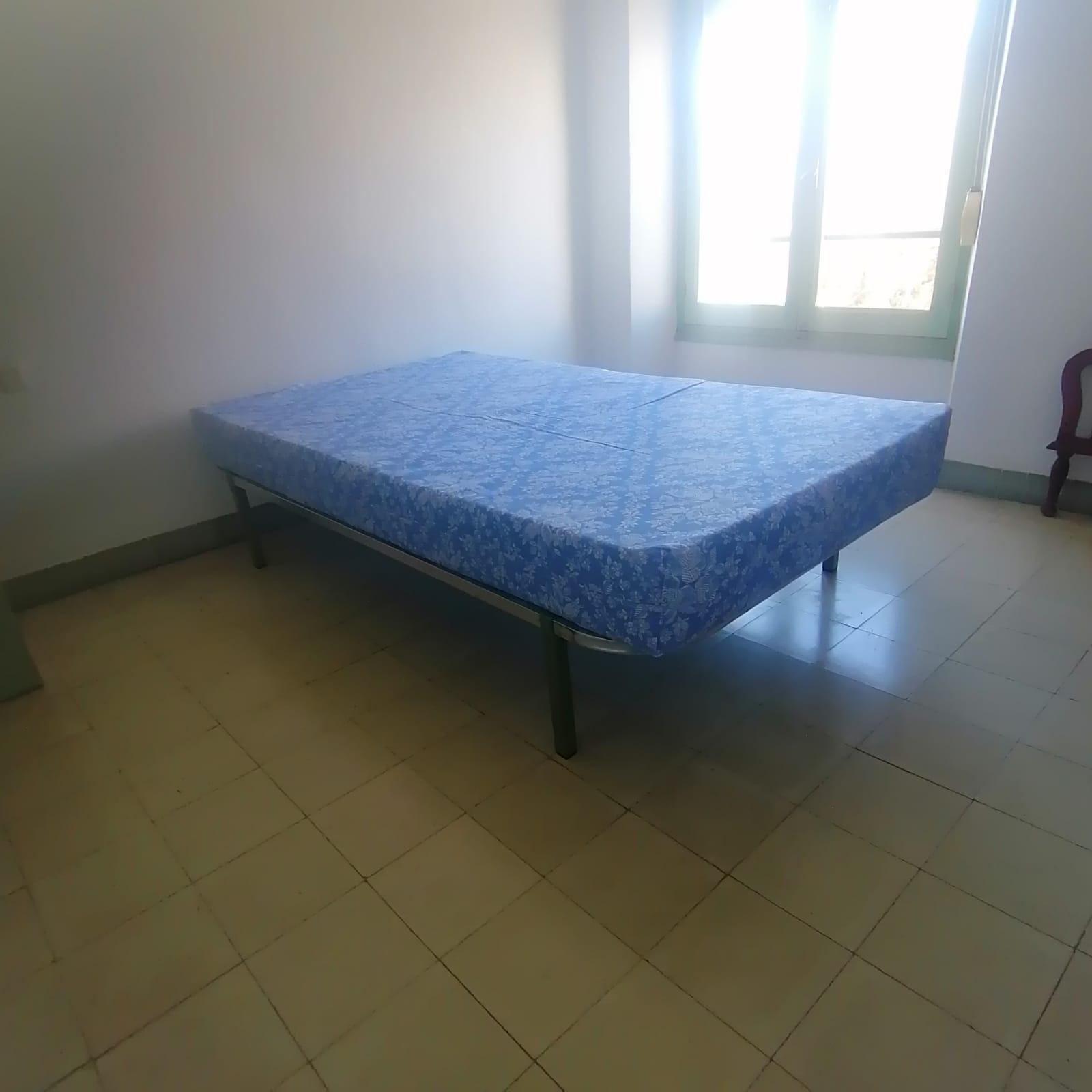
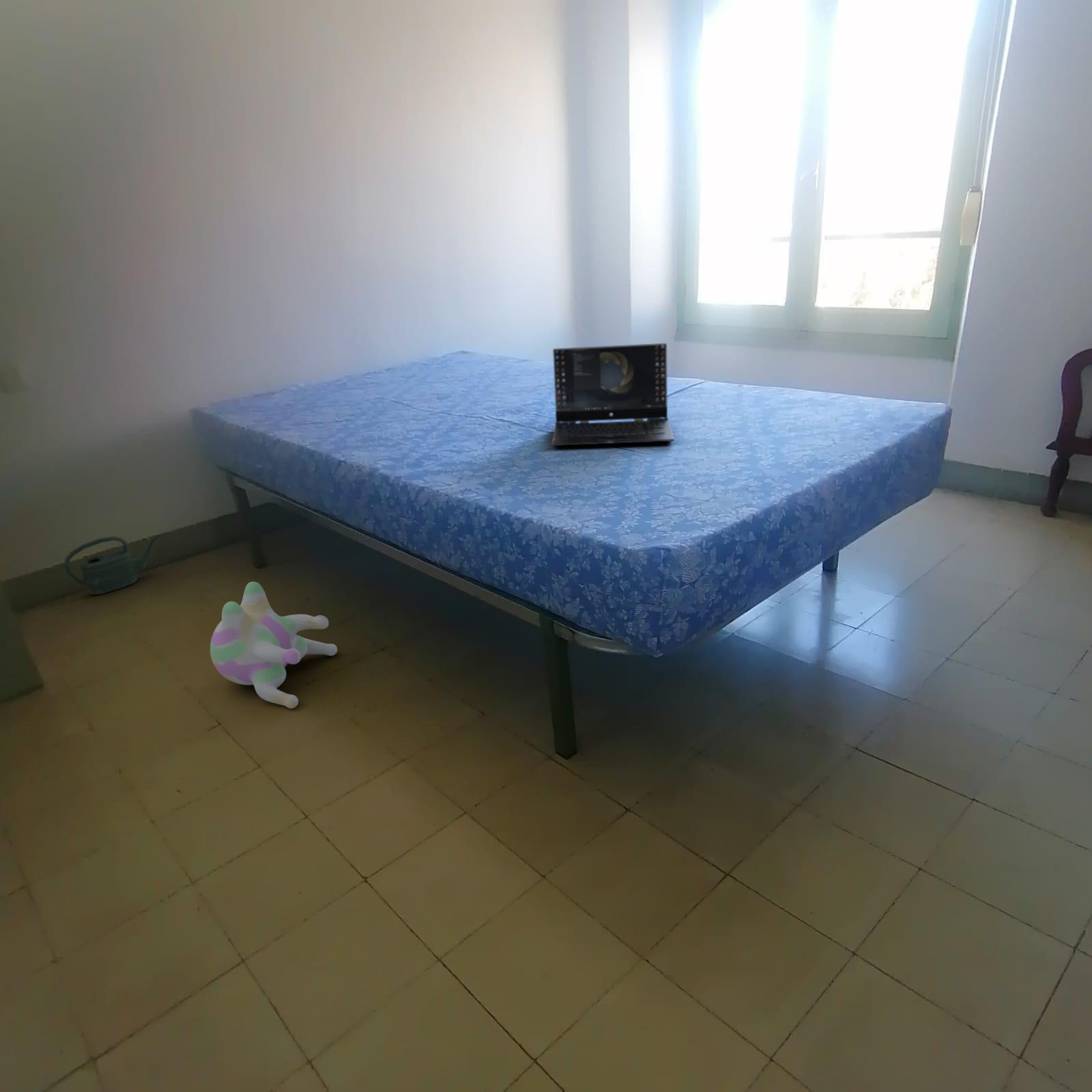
+ plush toy [210,581,338,709]
+ watering can [63,534,160,595]
+ laptop computer [551,343,675,446]
